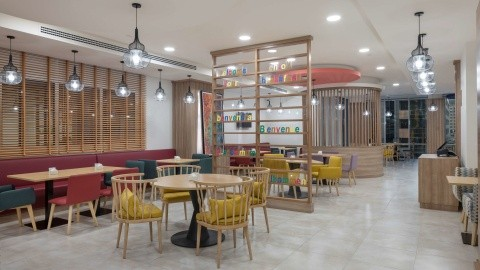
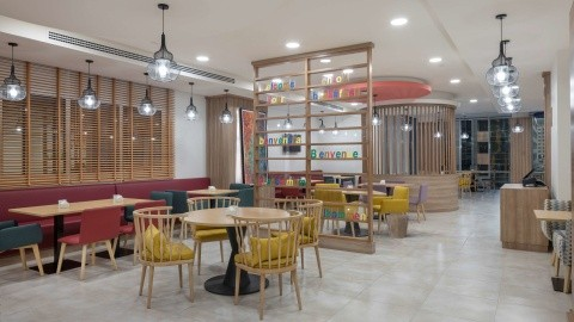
+ waste bin [385,213,410,240]
